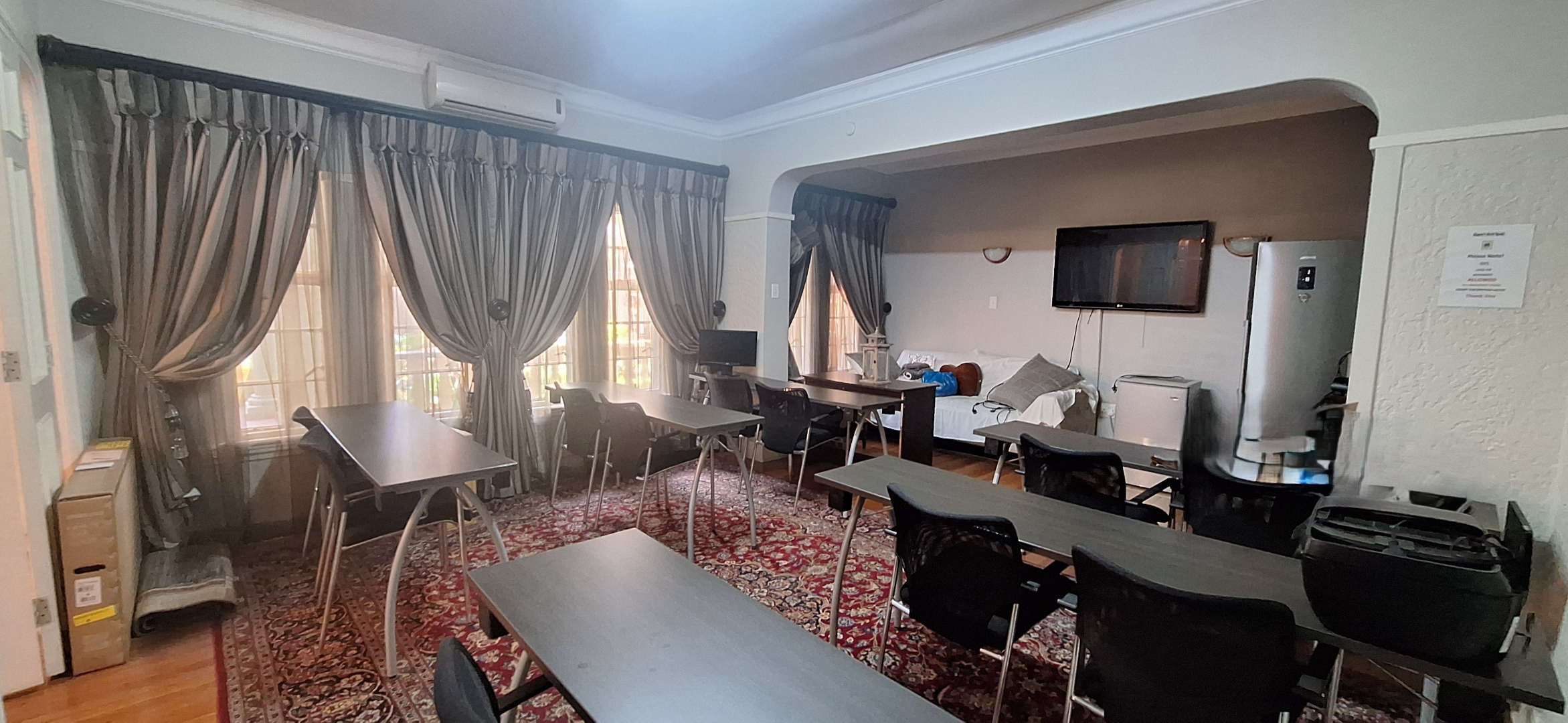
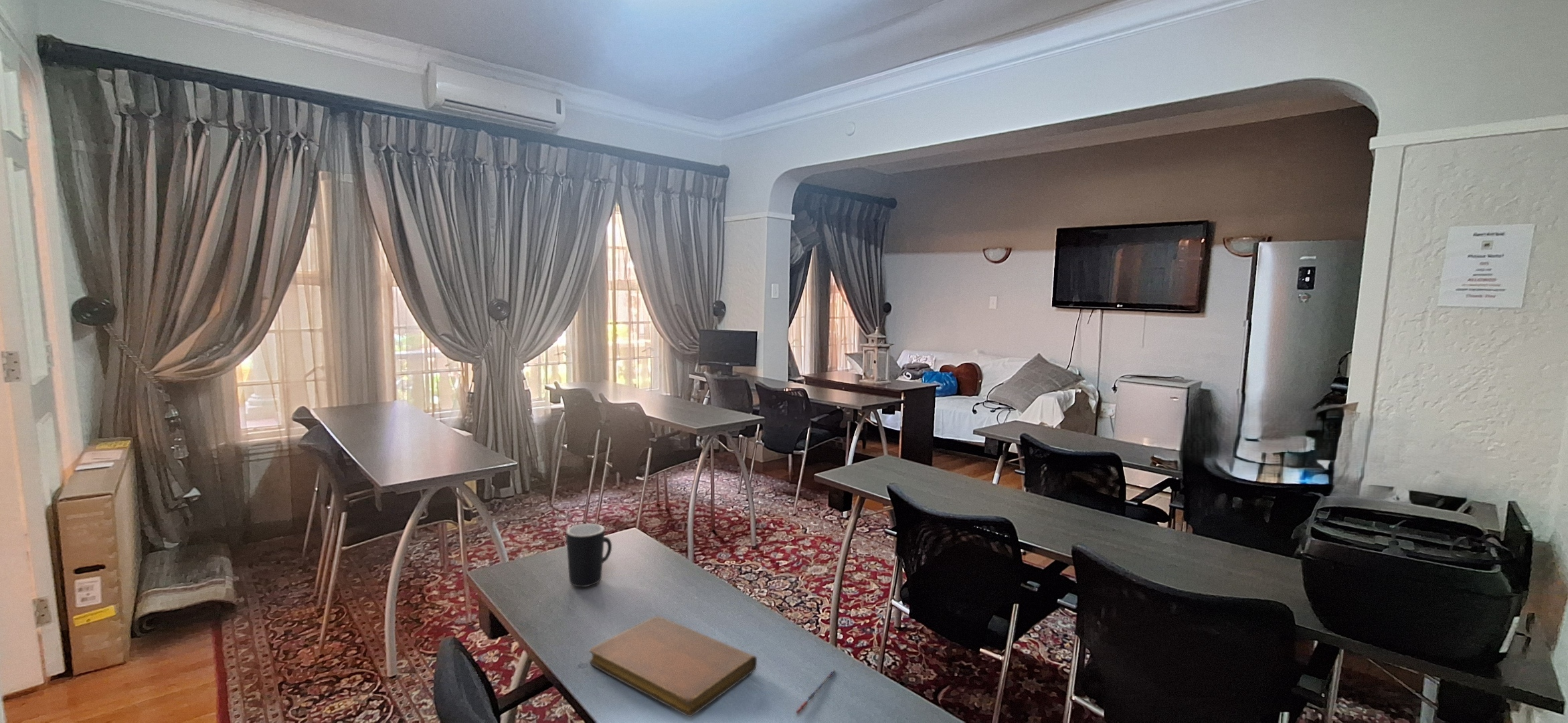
+ pen [795,669,837,715]
+ notebook [589,615,758,718]
+ mug [565,523,612,588]
